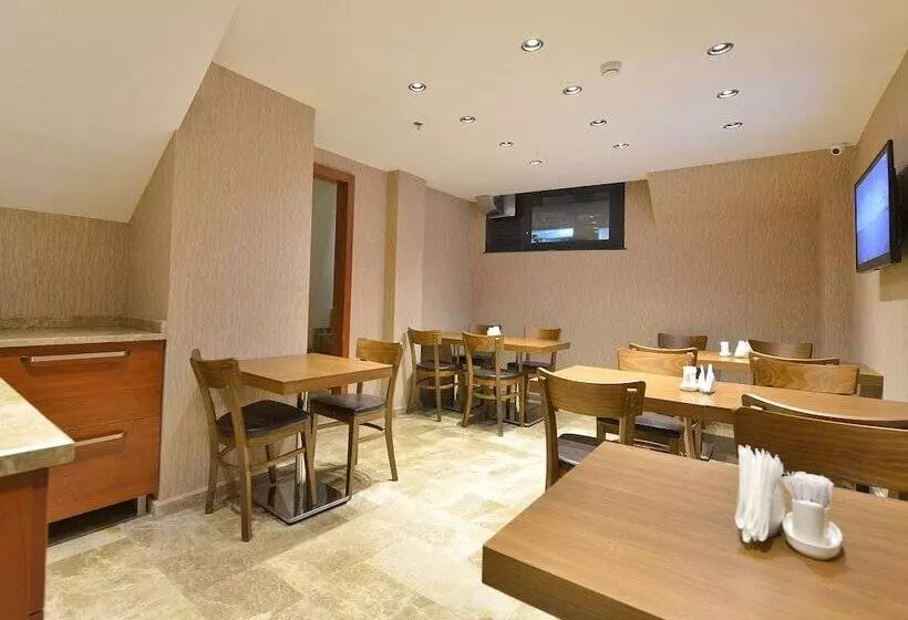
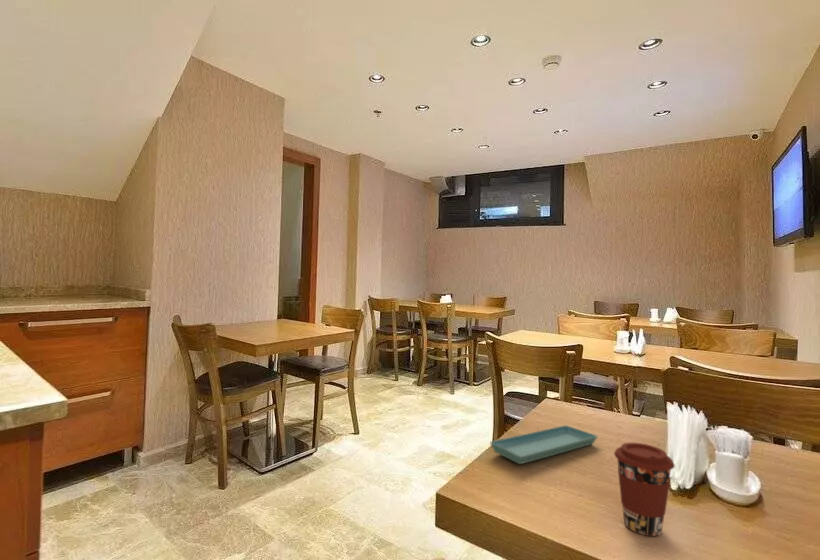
+ coffee cup [613,442,676,537]
+ saucer [489,424,599,465]
